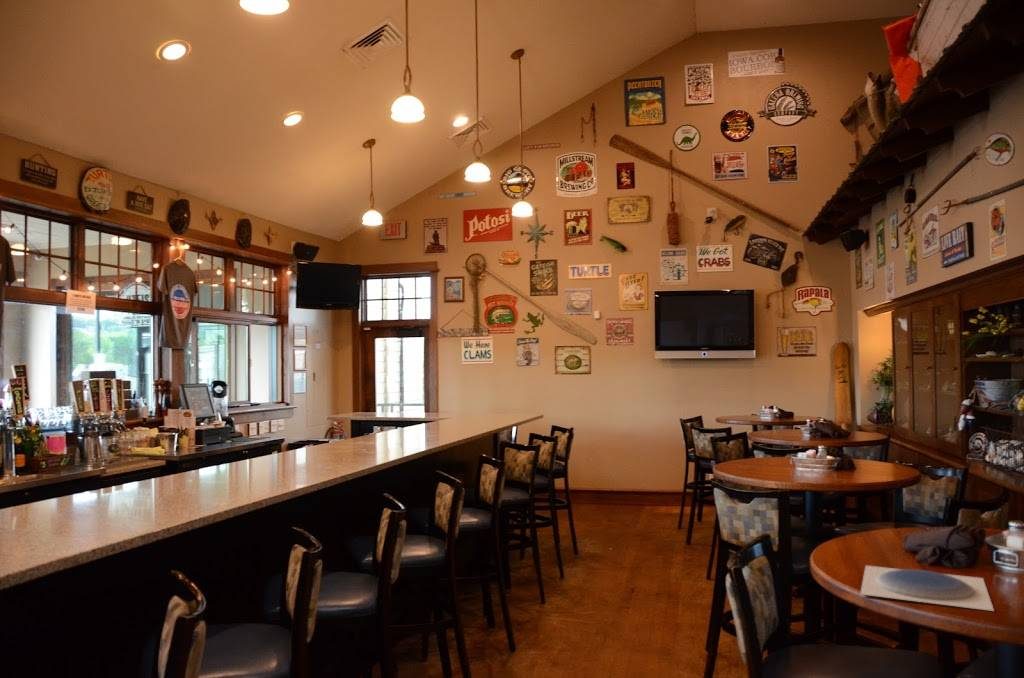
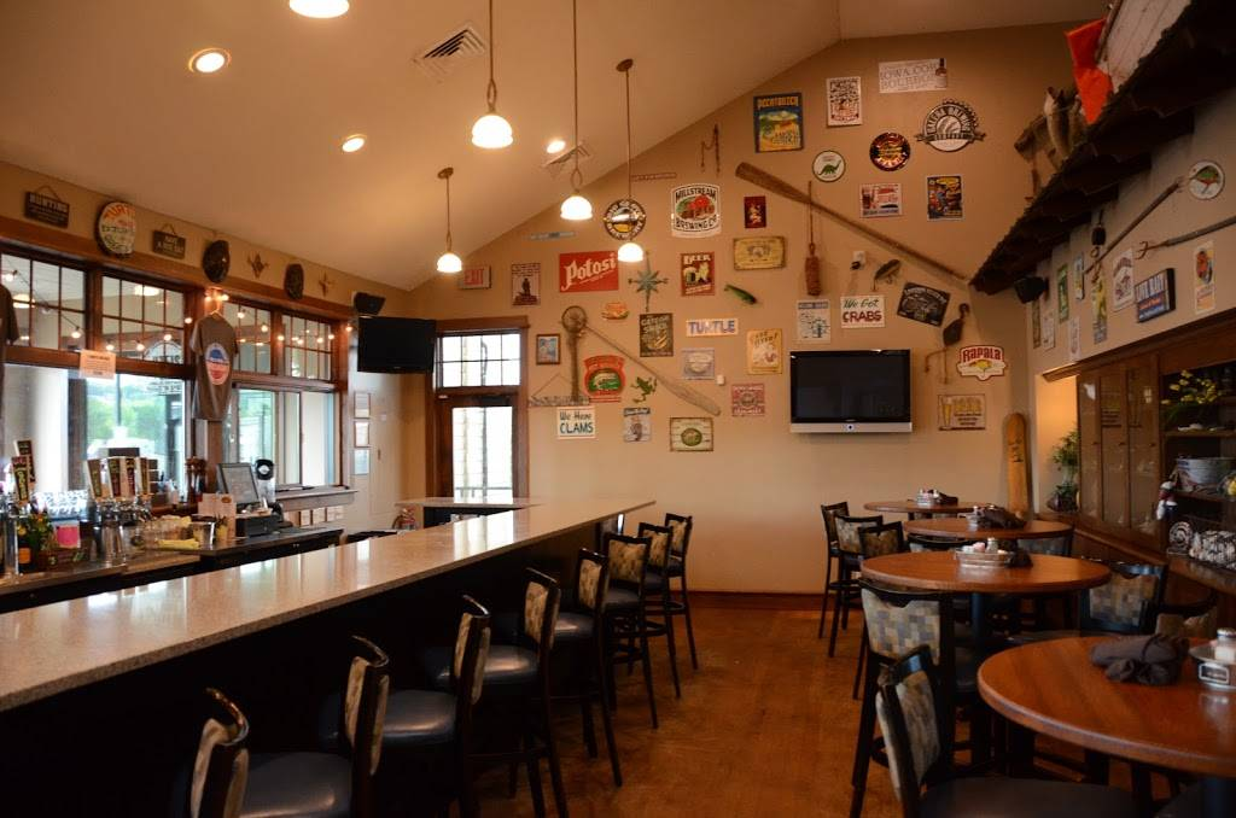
- plate [859,565,995,612]
